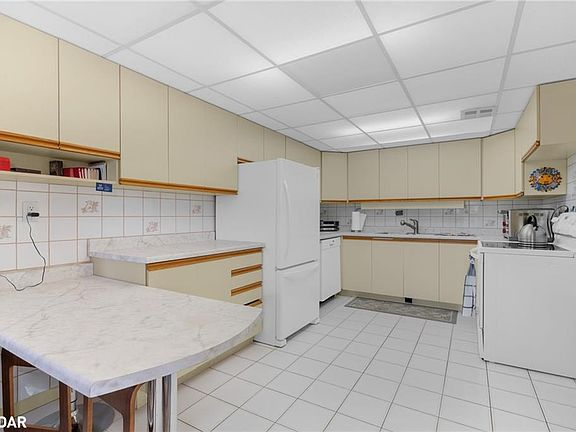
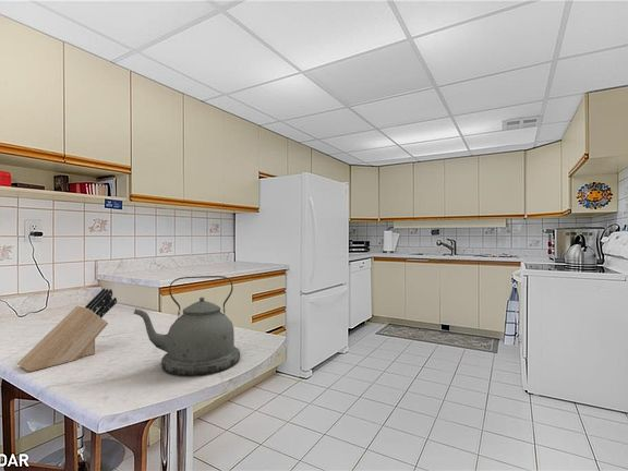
+ knife block [16,288,118,373]
+ kettle [133,275,241,377]
